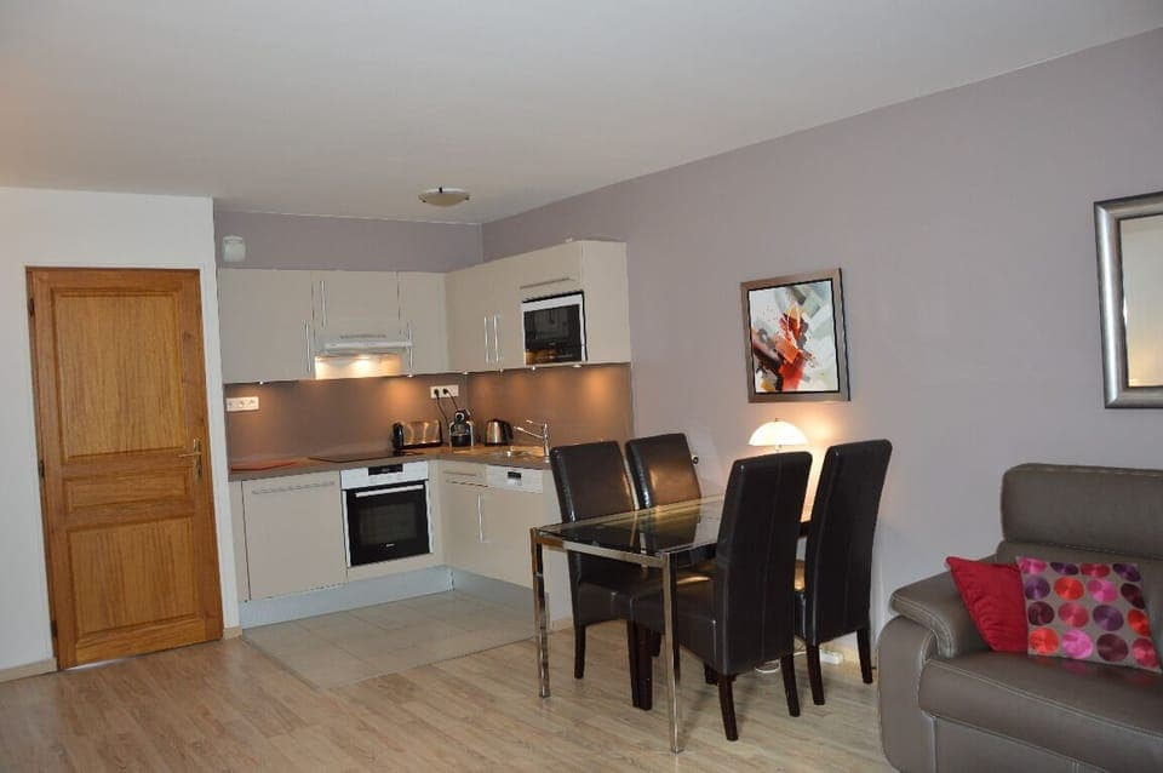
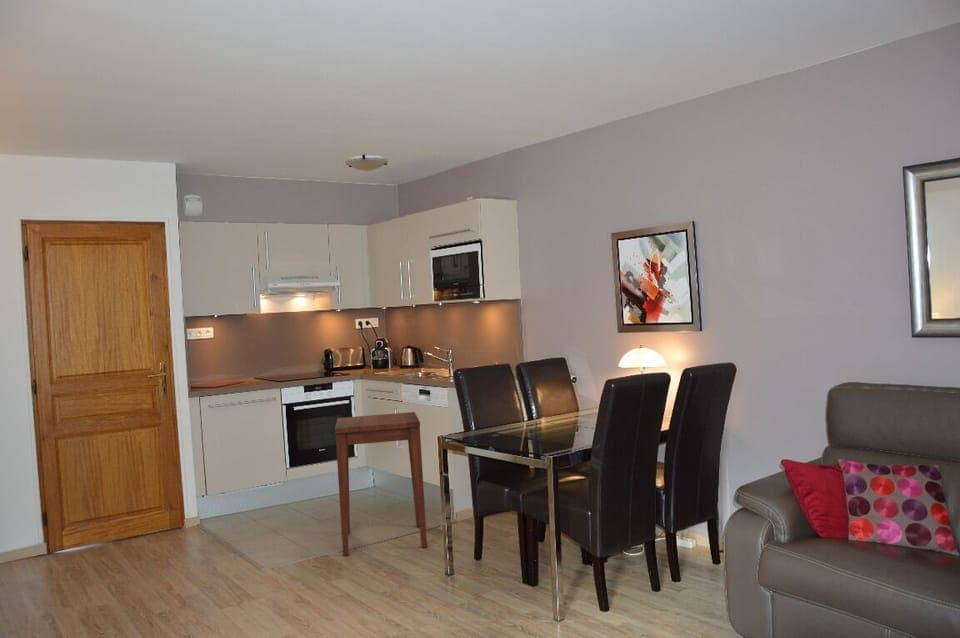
+ side table [334,411,428,557]
